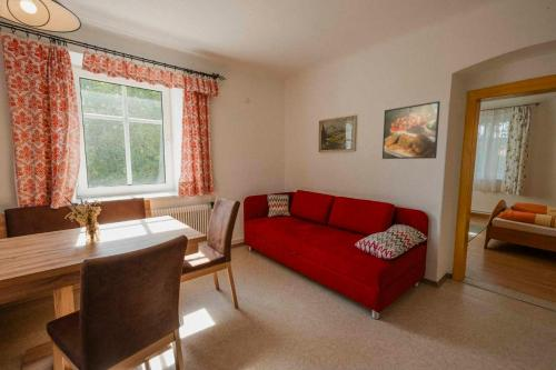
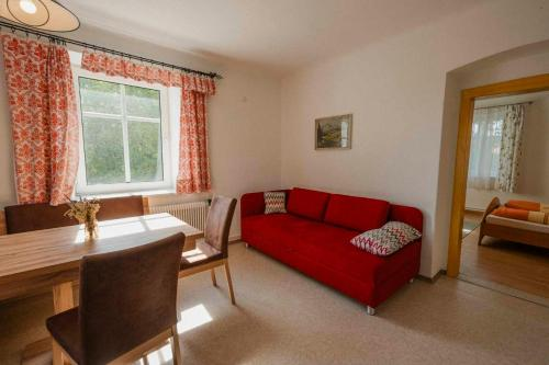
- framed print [381,100,441,160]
